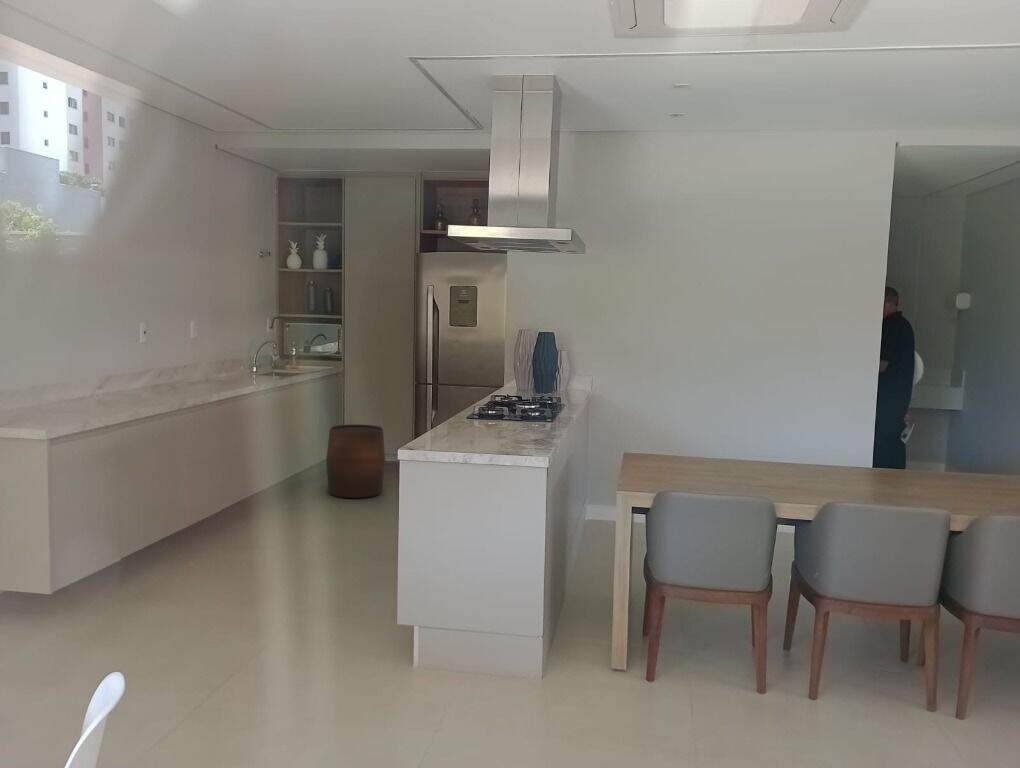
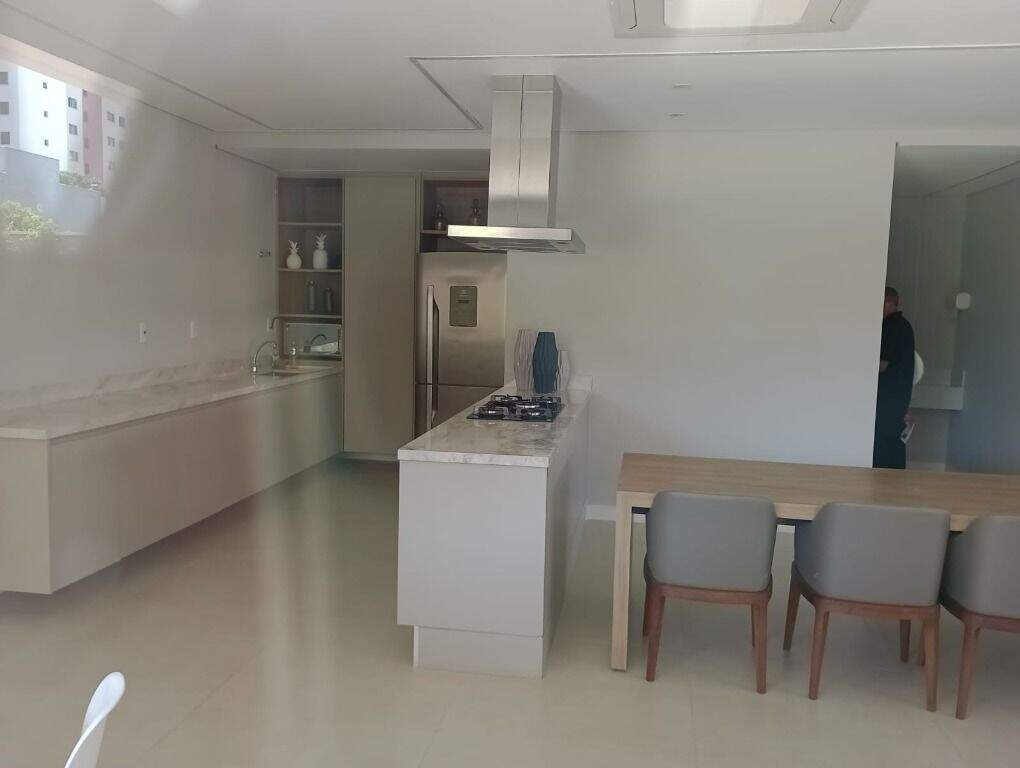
- stool [325,424,386,499]
